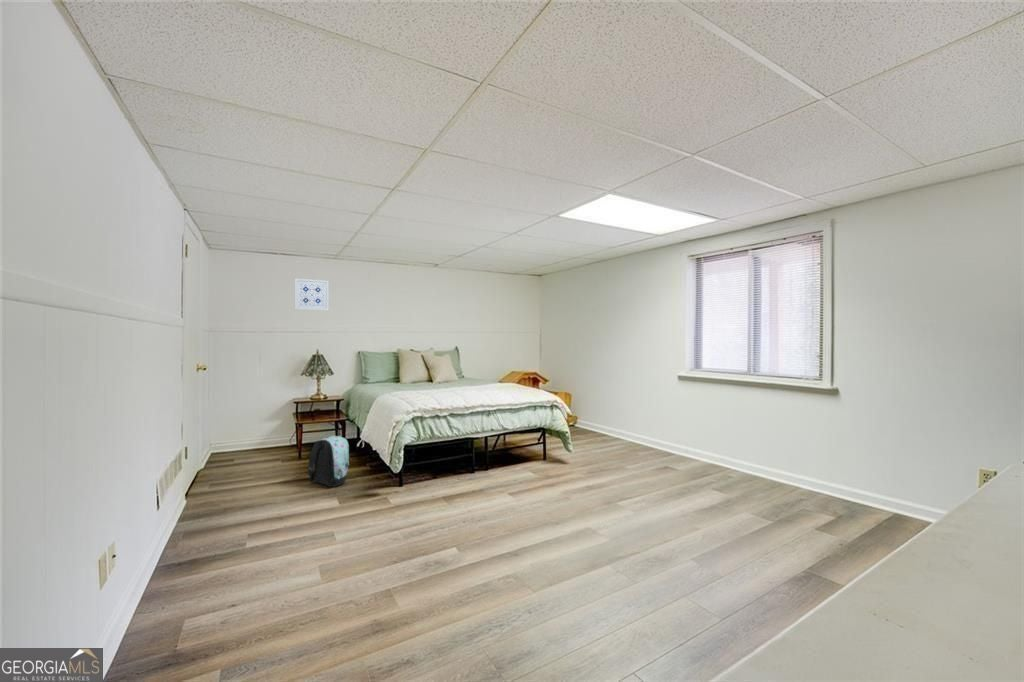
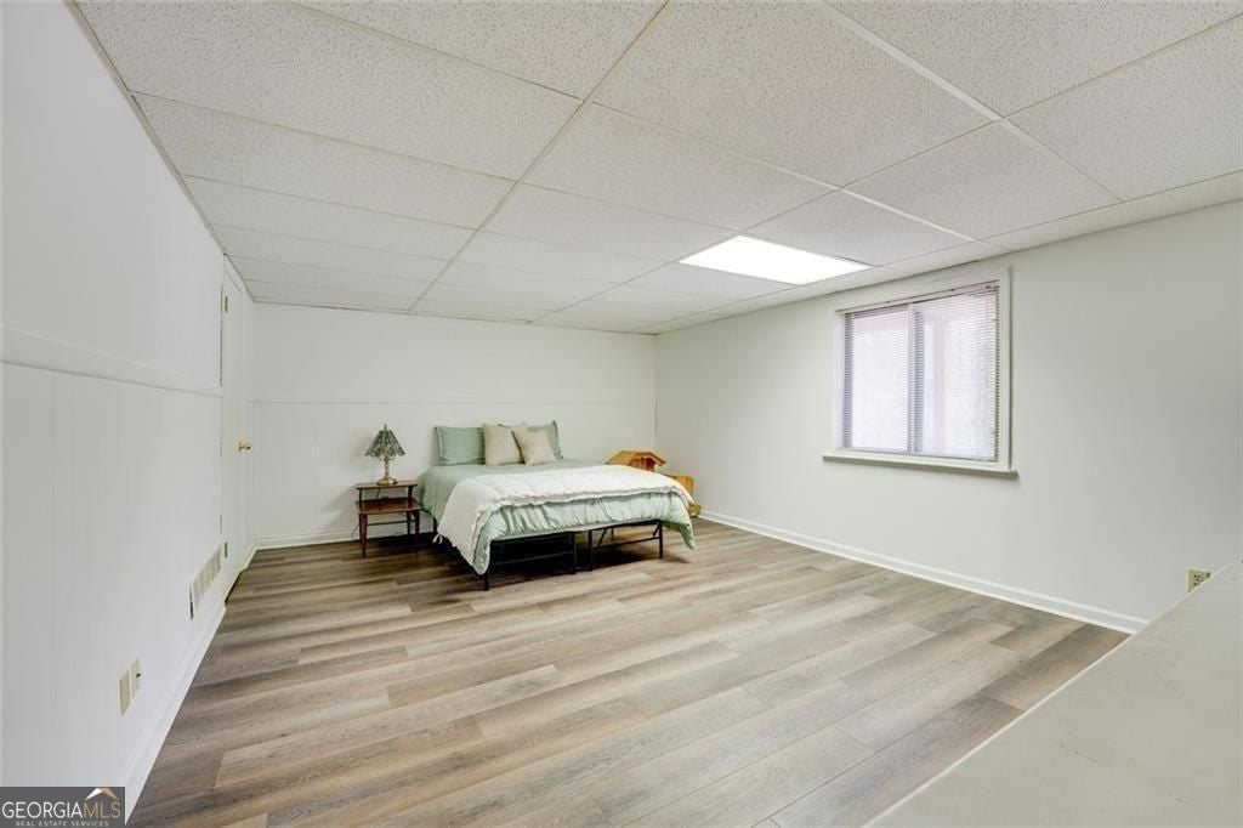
- wall art [294,278,329,312]
- backpack [307,435,350,488]
